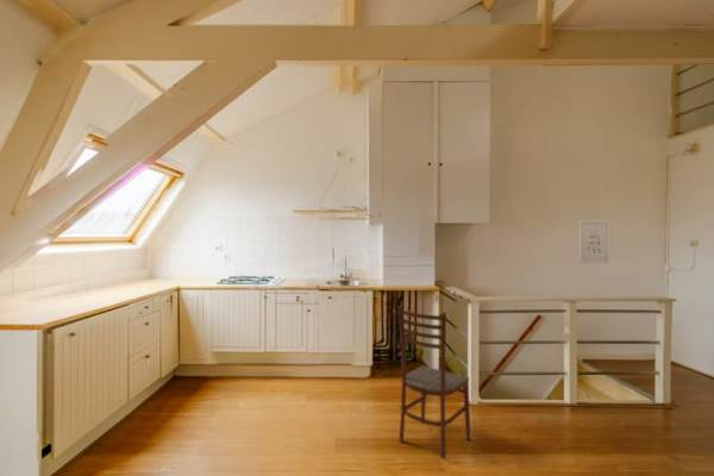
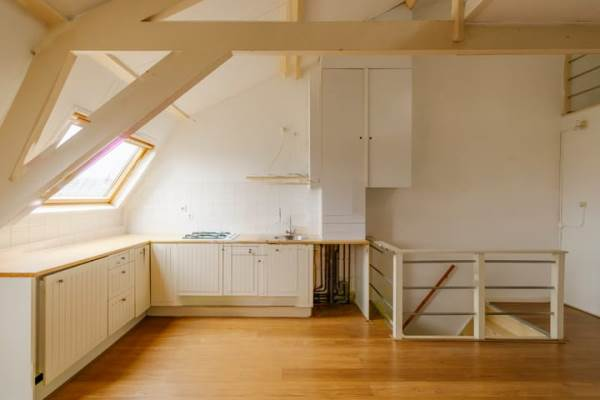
- wall art [578,219,610,264]
- dining chair [396,305,471,461]
